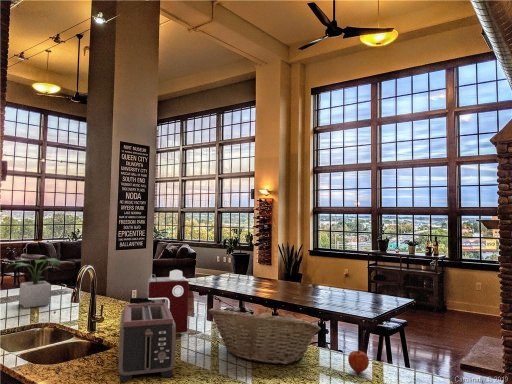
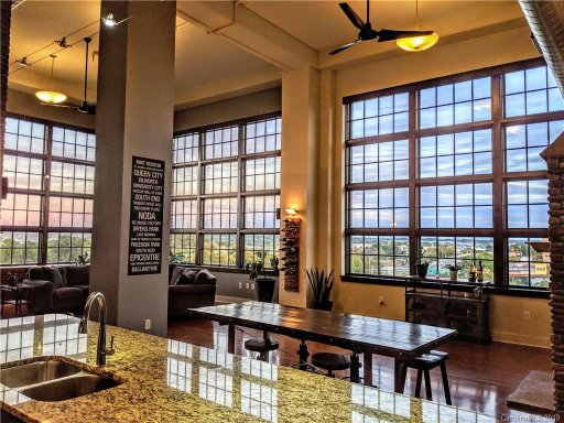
- coffee maker [128,269,190,334]
- fruit basket [207,306,322,365]
- toaster [117,302,177,383]
- potted plant [5,257,61,309]
- apple [347,350,370,374]
